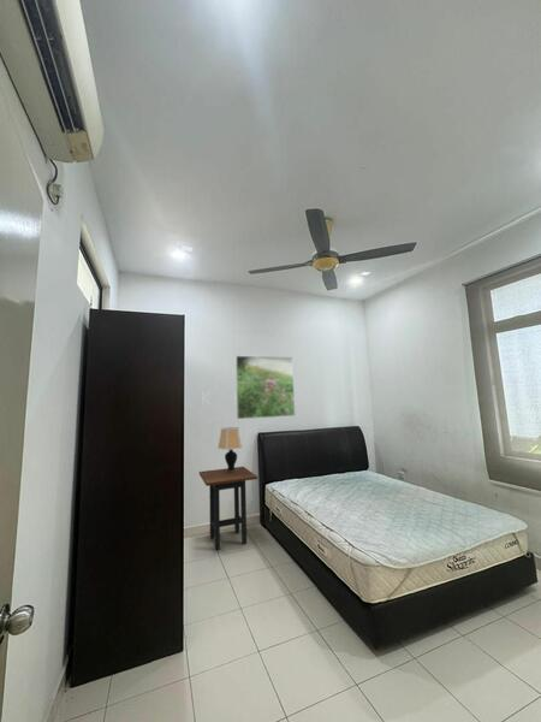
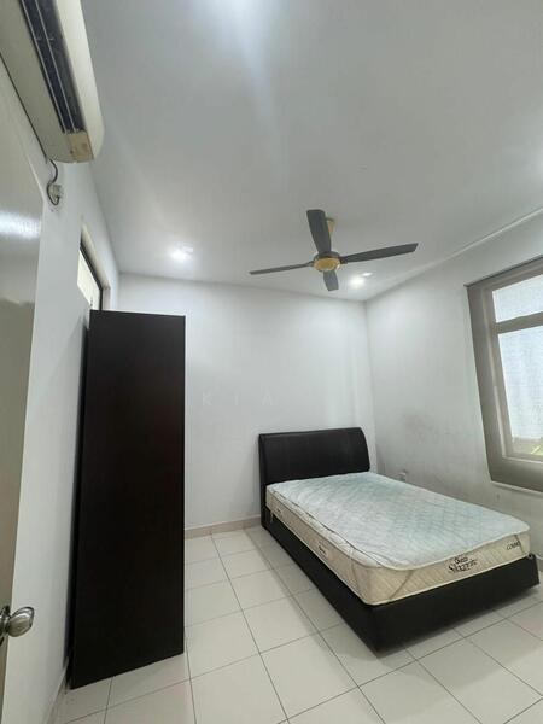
- table lamp [216,426,243,474]
- side table [198,466,258,551]
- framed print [234,355,296,420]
